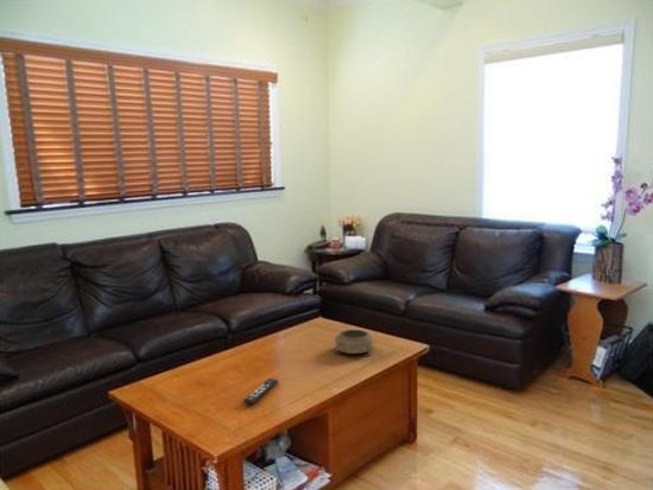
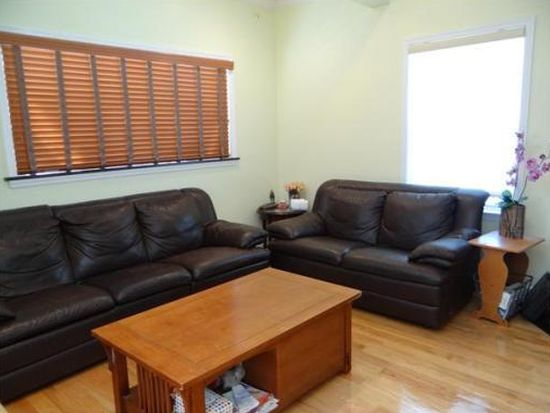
- decorative bowl [332,329,374,356]
- remote control [242,377,279,405]
